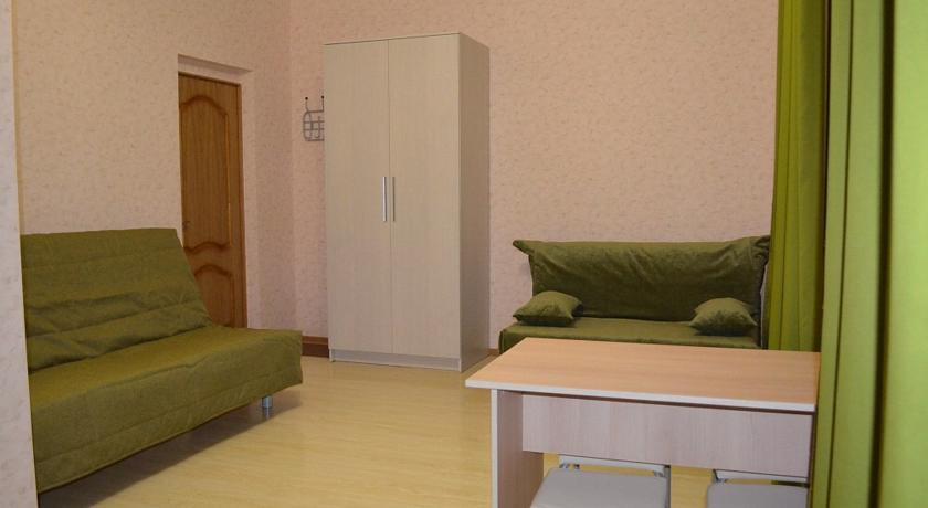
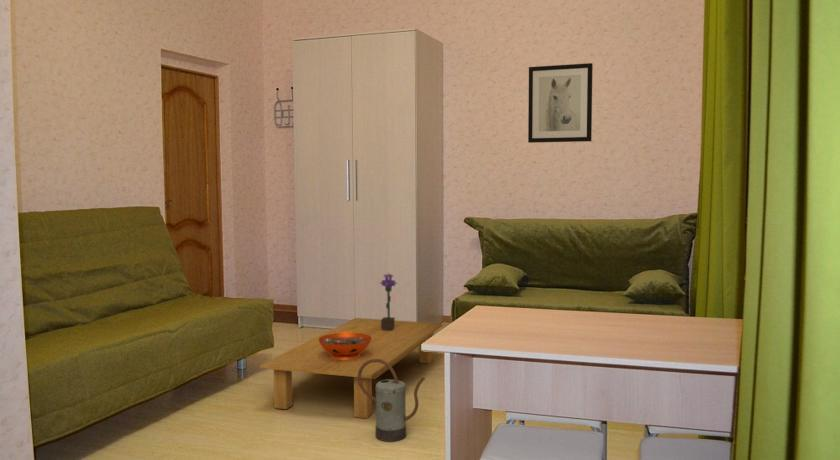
+ decorative bowl [318,332,372,360]
+ watering can [358,359,426,442]
+ potted flower [379,272,398,331]
+ wall art [527,62,594,144]
+ coffee table [259,317,443,419]
